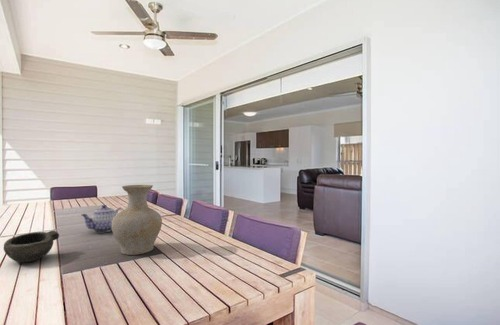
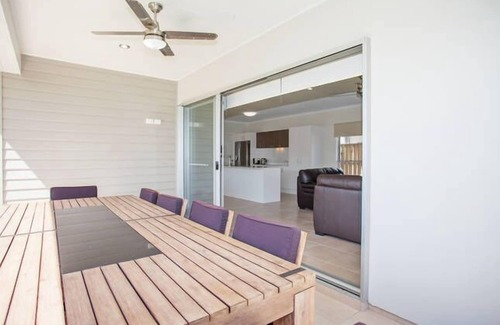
- bowl [3,230,60,263]
- vase [112,184,163,256]
- teapot [81,204,124,233]
